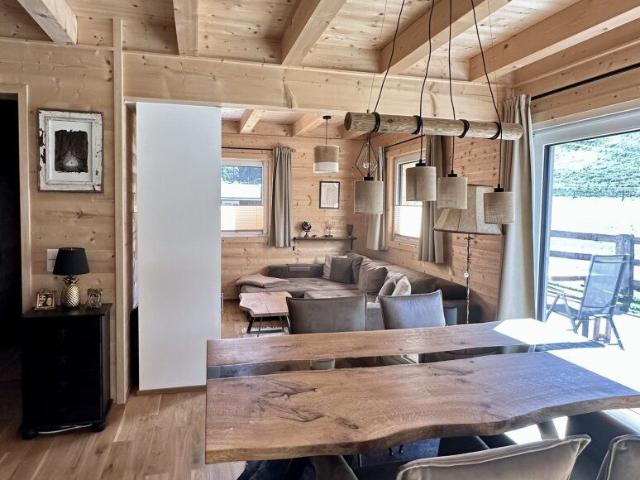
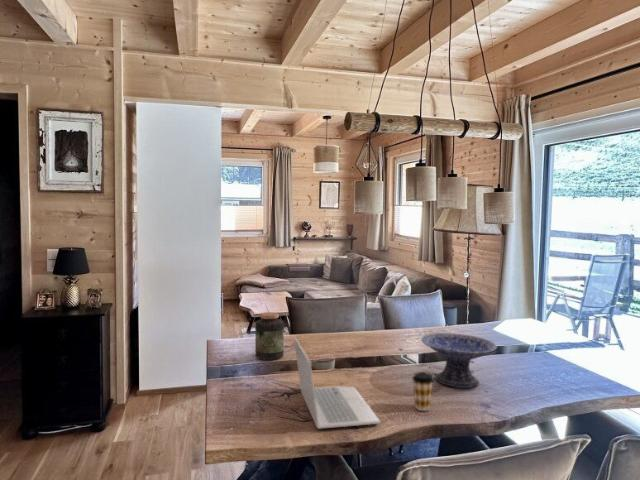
+ laptop [293,335,382,430]
+ jar [254,311,285,361]
+ decorative bowl [420,332,498,389]
+ coffee cup [411,371,435,412]
